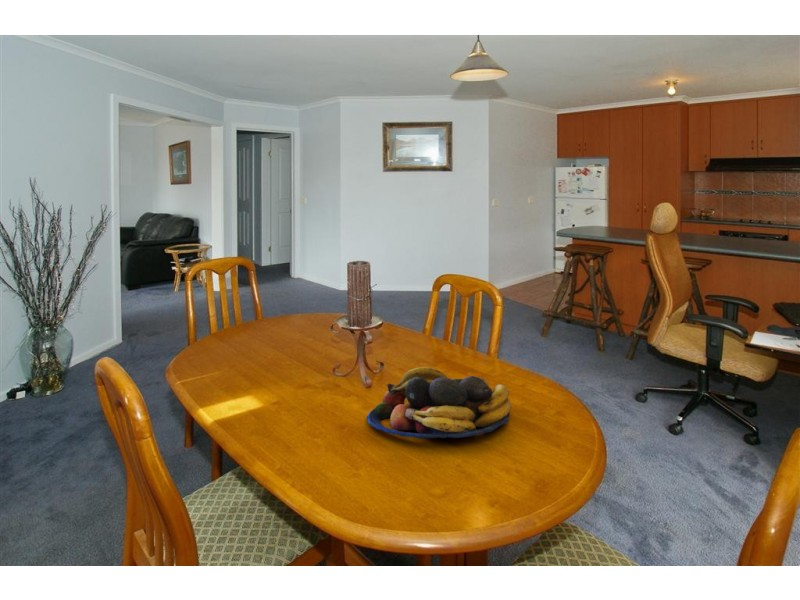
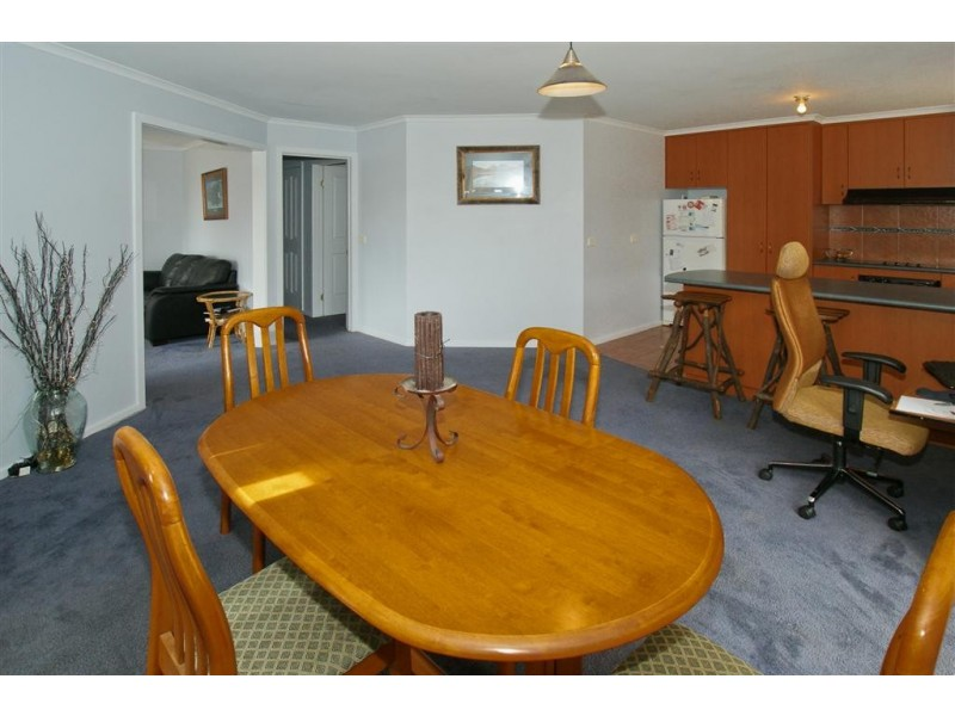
- fruit bowl [366,366,513,439]
